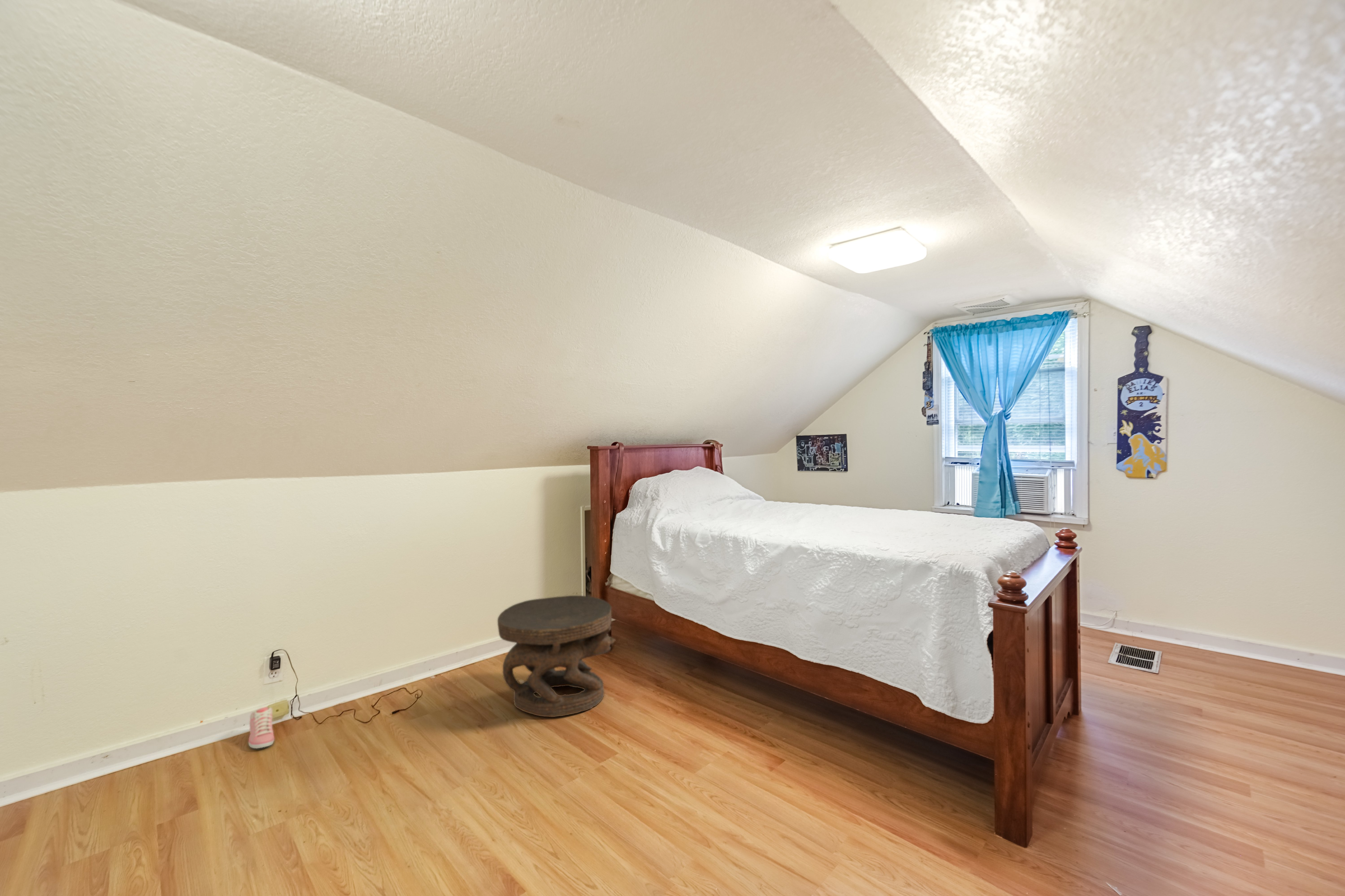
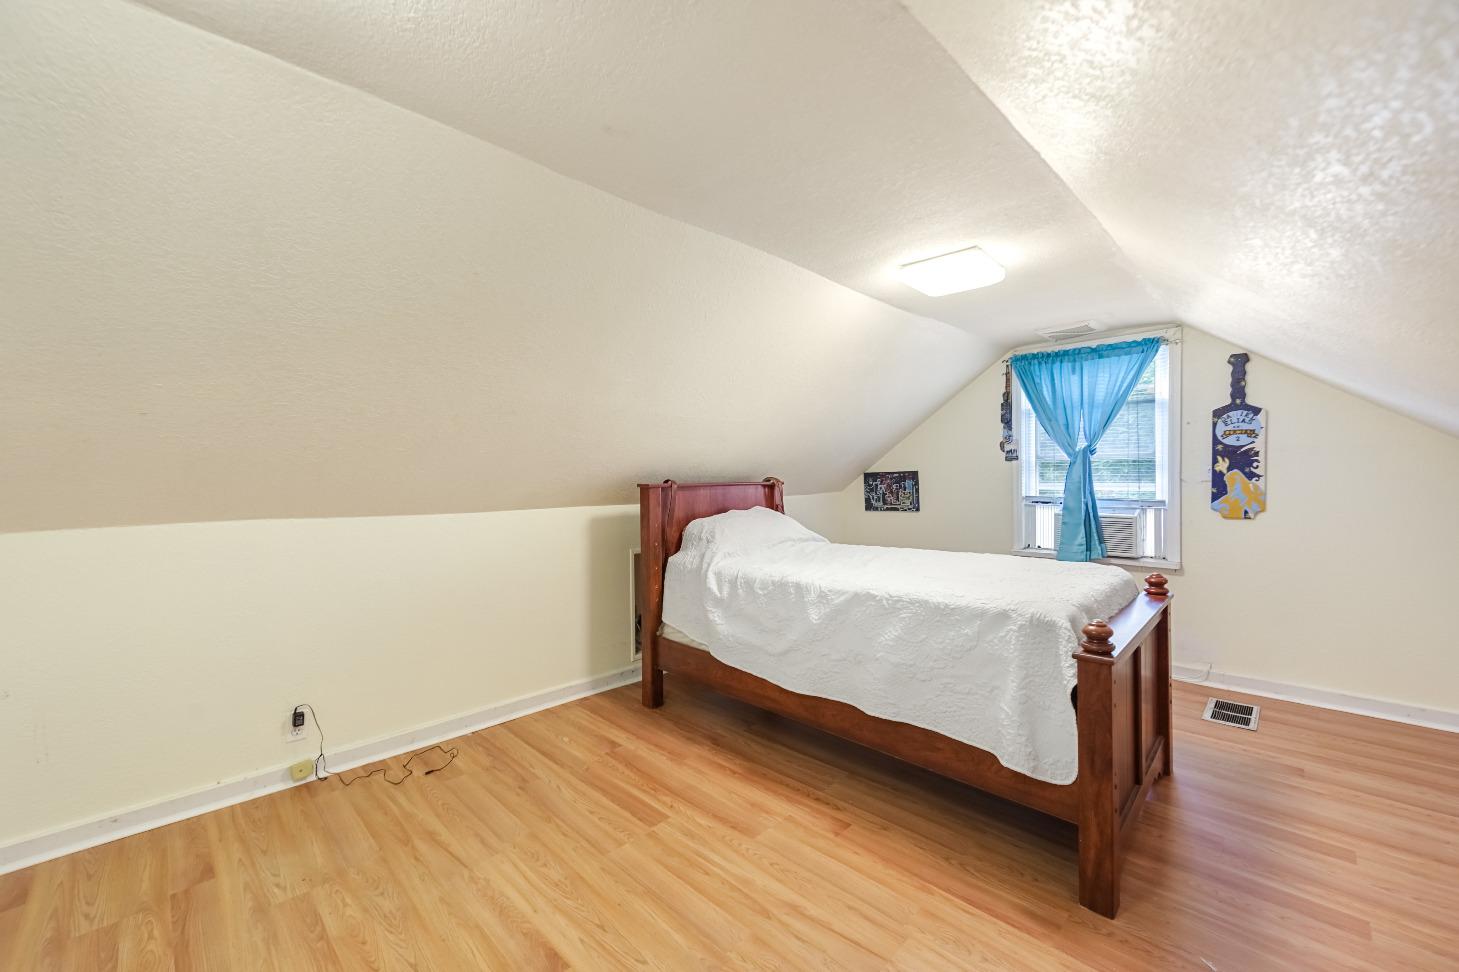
- sneaker [248,707,275,749]
- carved stool [497,595,616,717]
